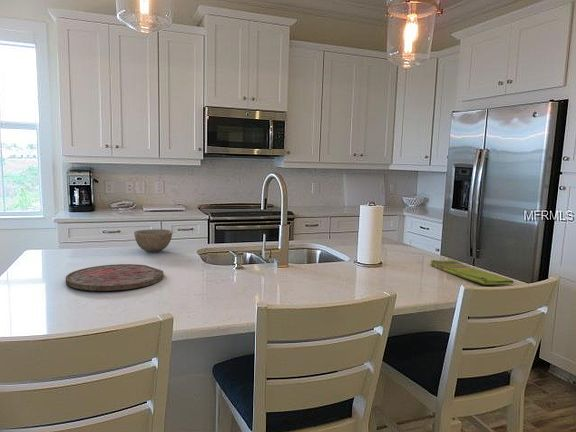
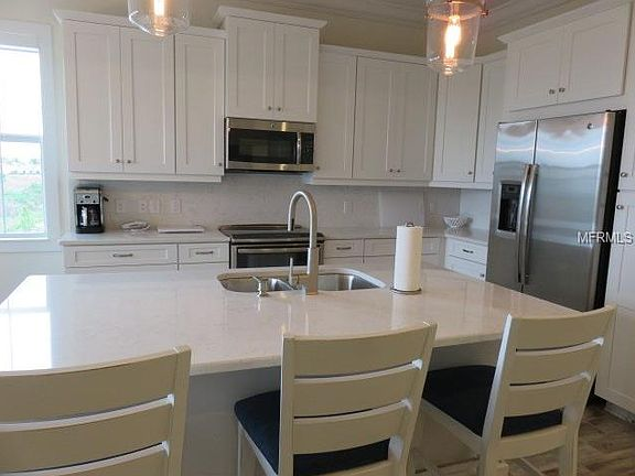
- bowl [133,228,173,253]
- cutting board [65,263,165,292]
- dish towel [429,259,515,285]
